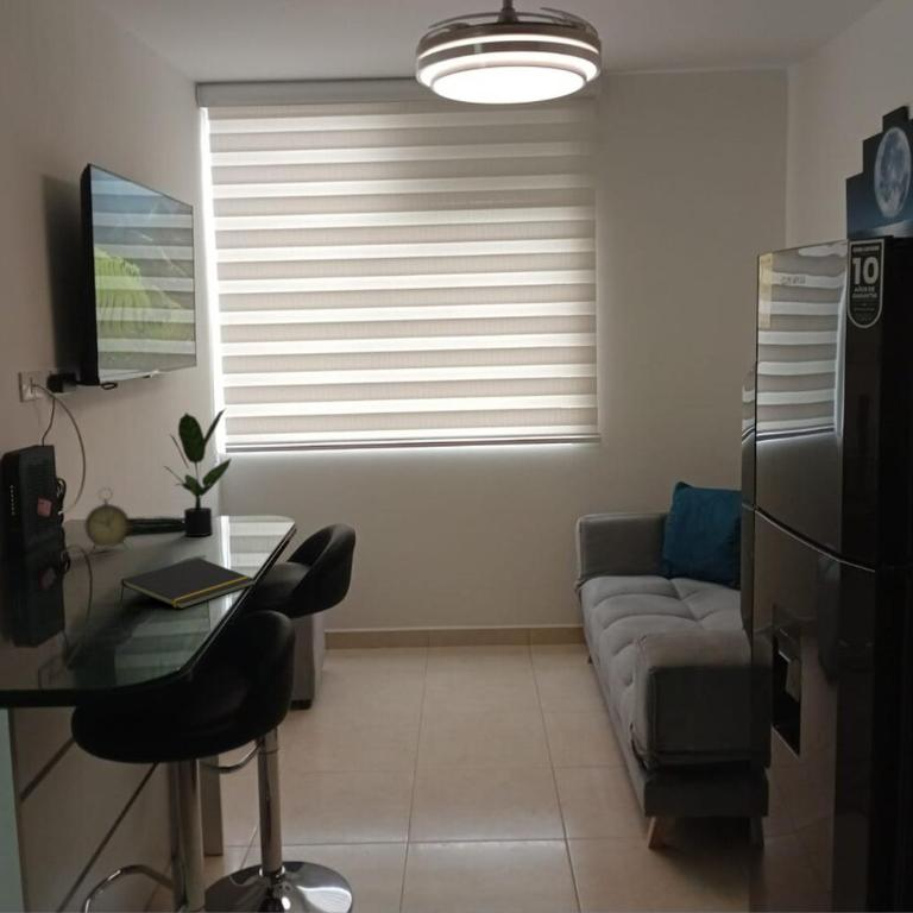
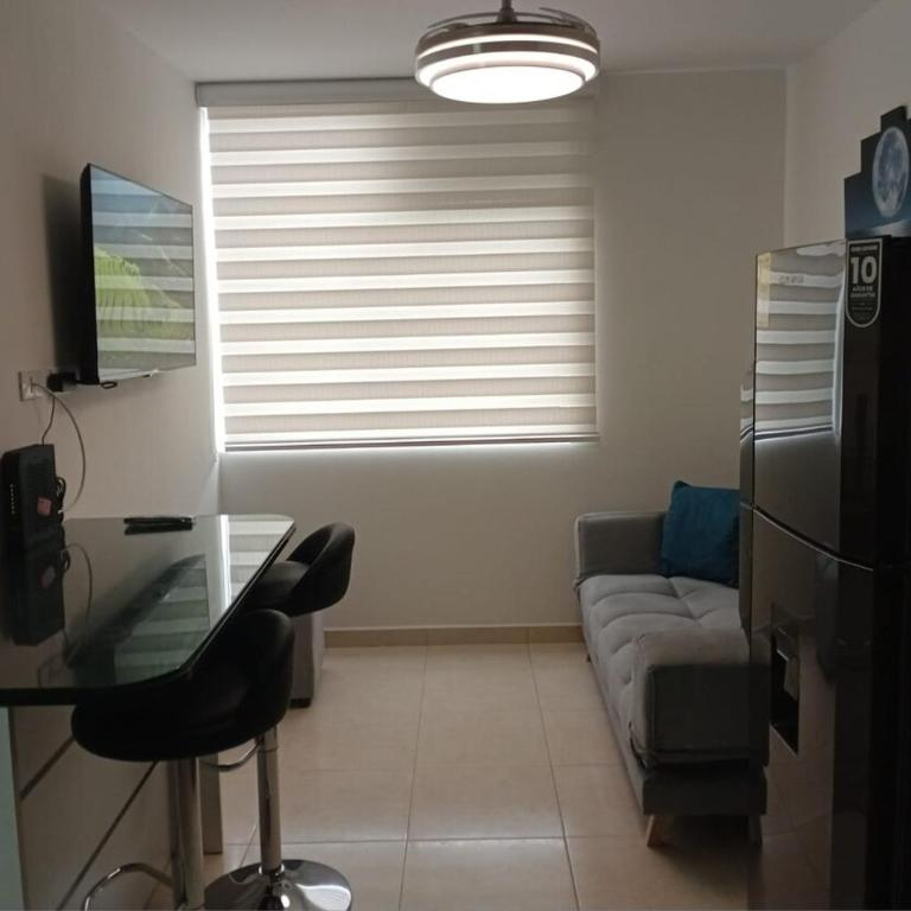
- alarm clock [83,486,132,553]
- potted plant [163,408,233,537]
- notepad [119,556,257,610]
